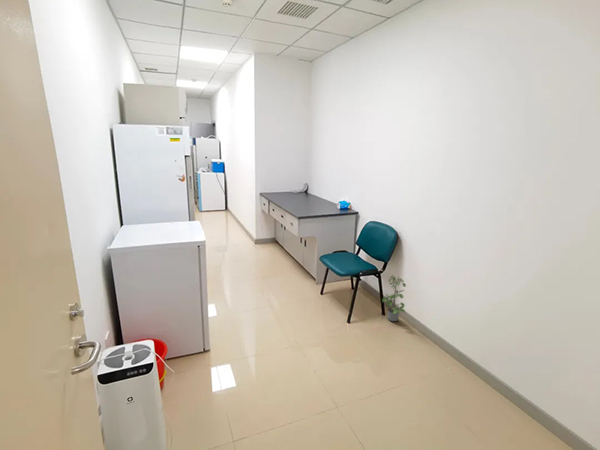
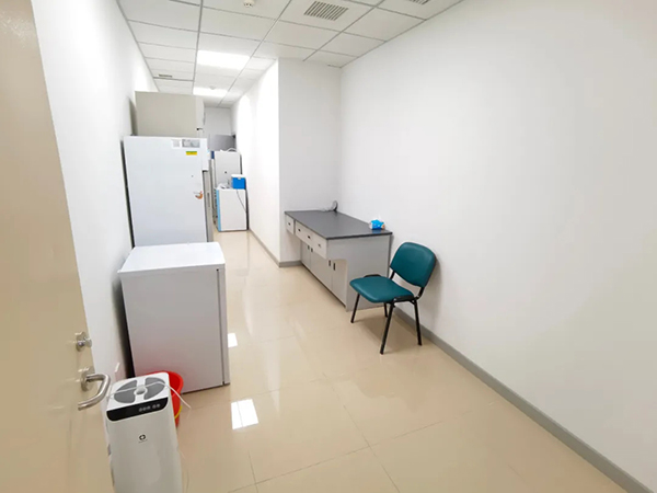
- potted plant [381,273,407,322]
